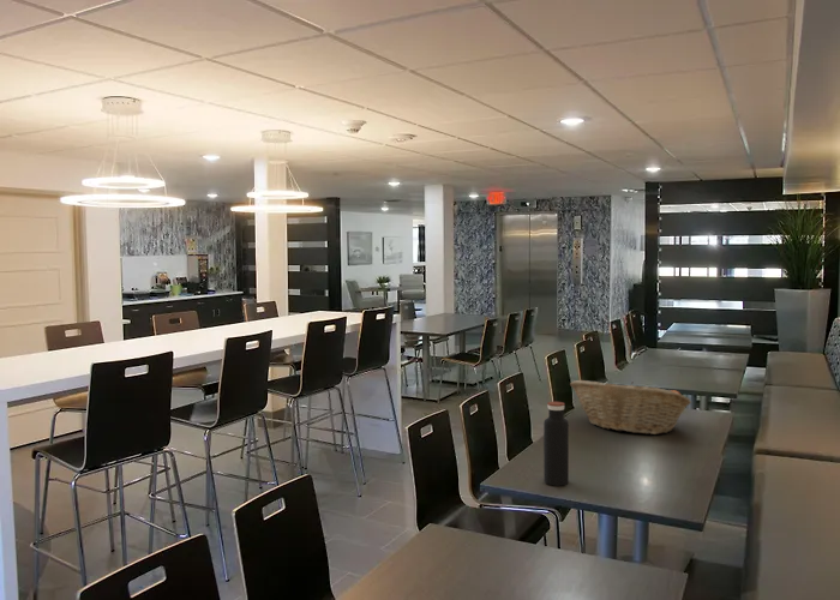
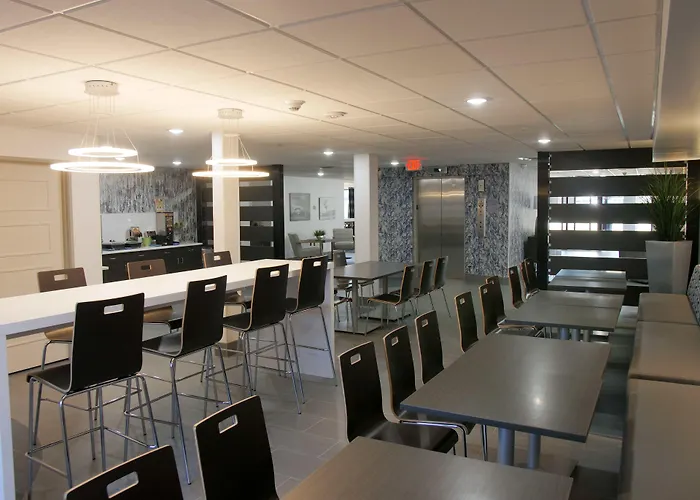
- water bottle [542,401,570,487]
- fruit basket [569,379,692,436]
